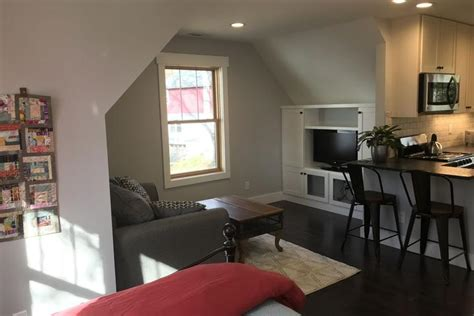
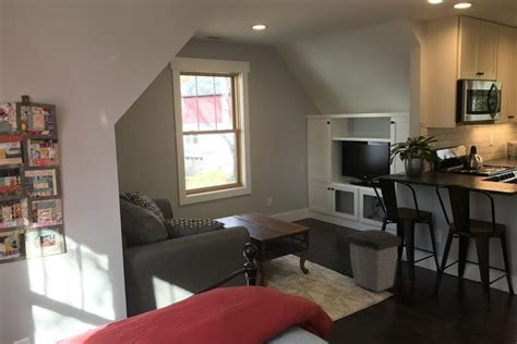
+ trash can [345,229,402,293]
